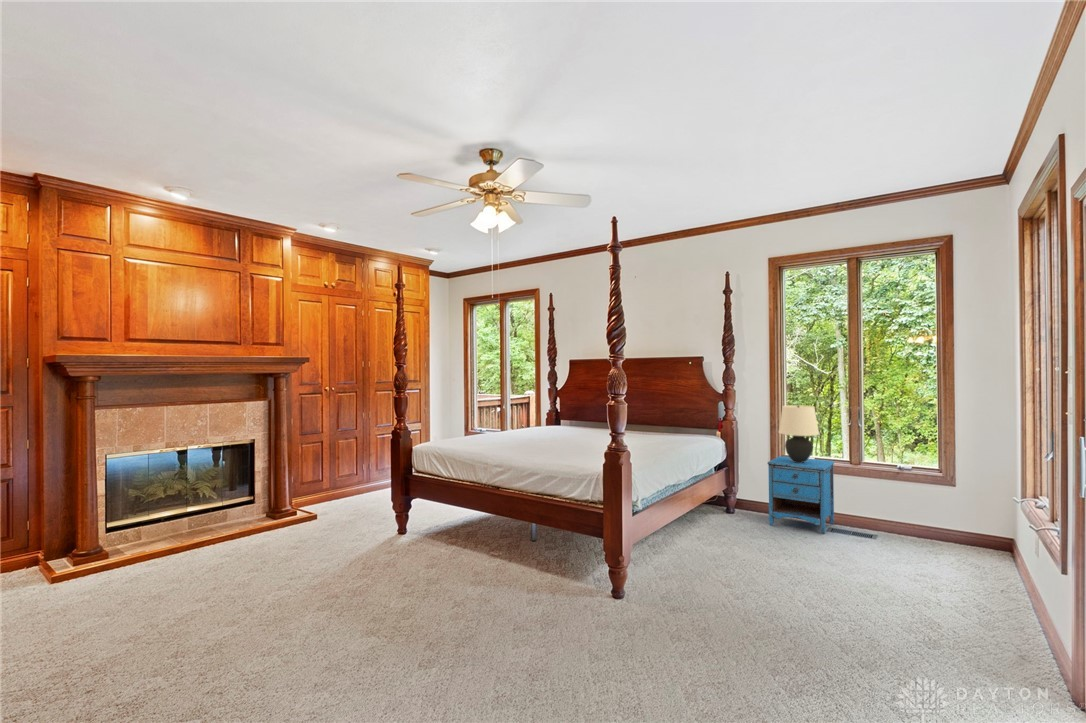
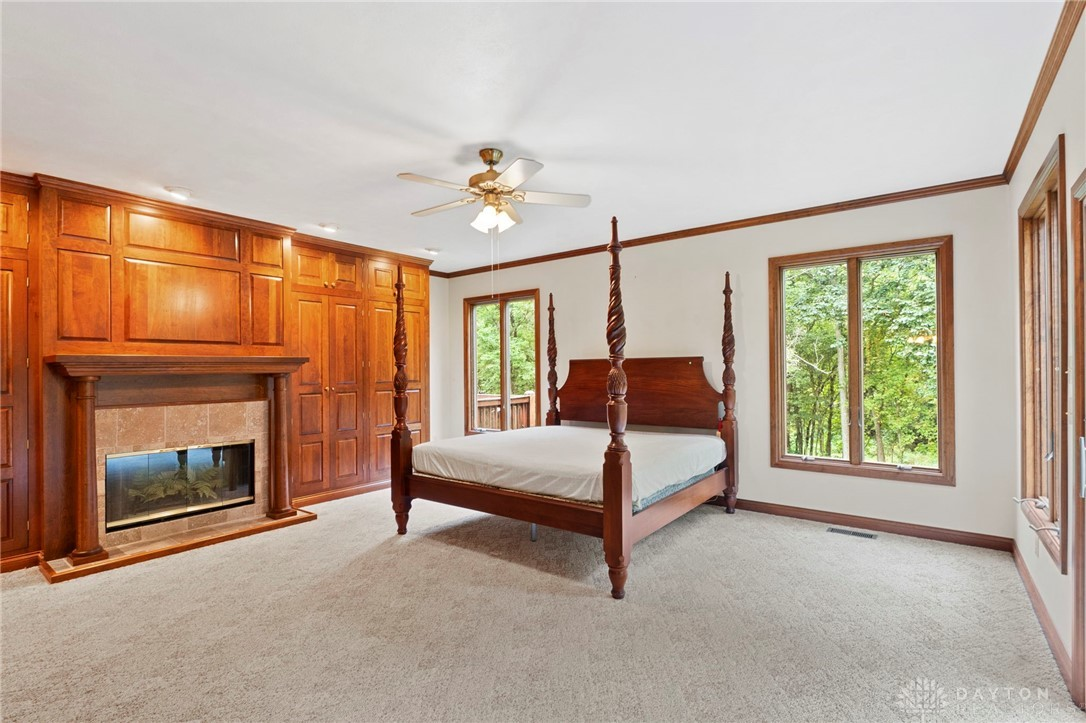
- nightstand [767,455,835,535]
- table lamp [778,404,820,463]
